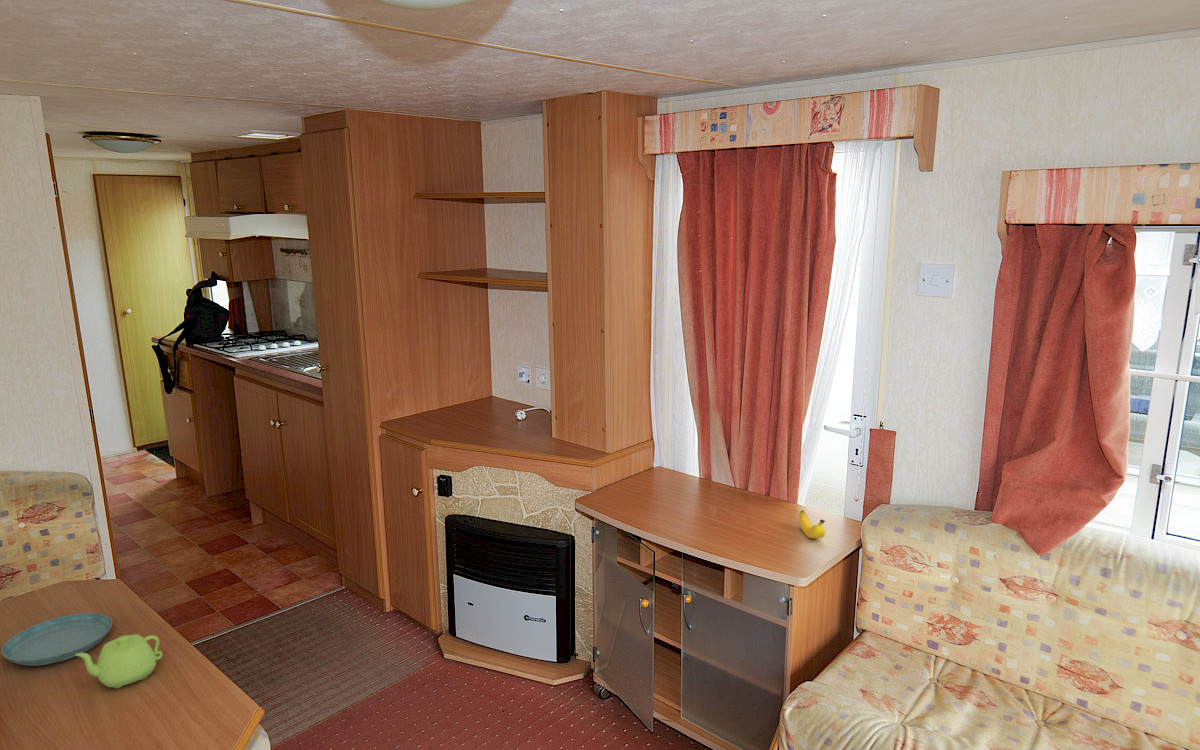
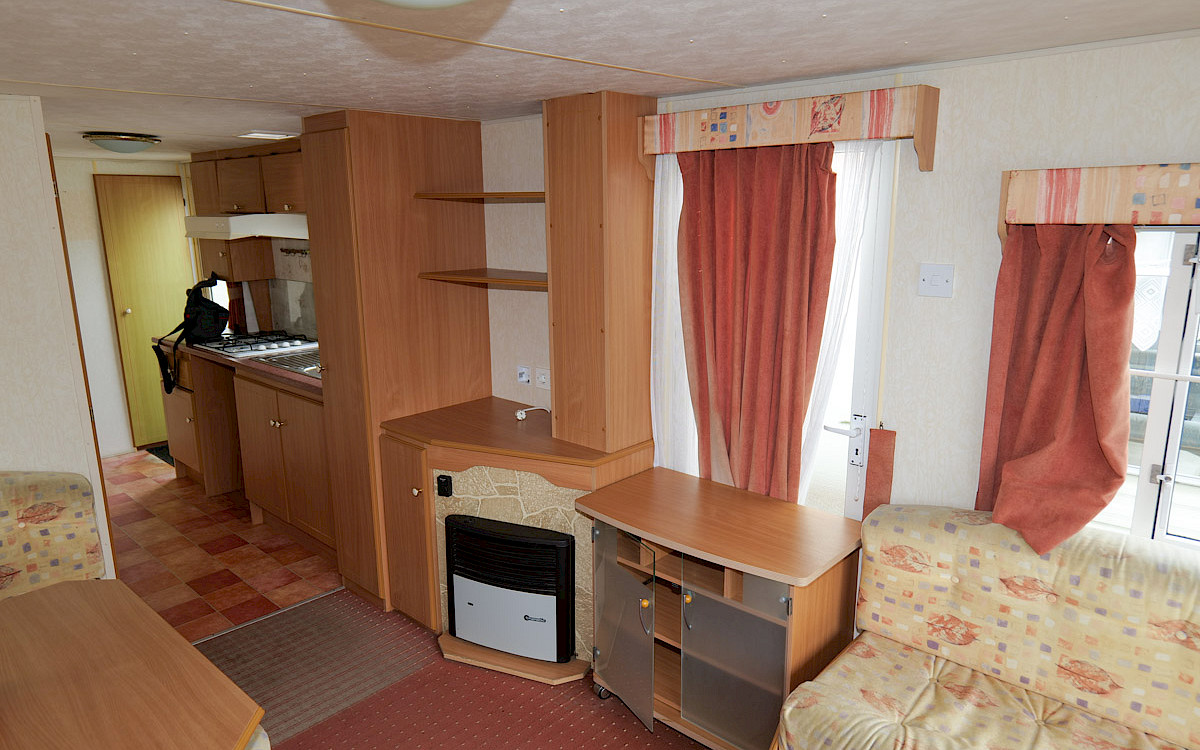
- banana [798,509,826,539]
- teapot [75,633,164,689]
- saucer [1,612,113,667]
